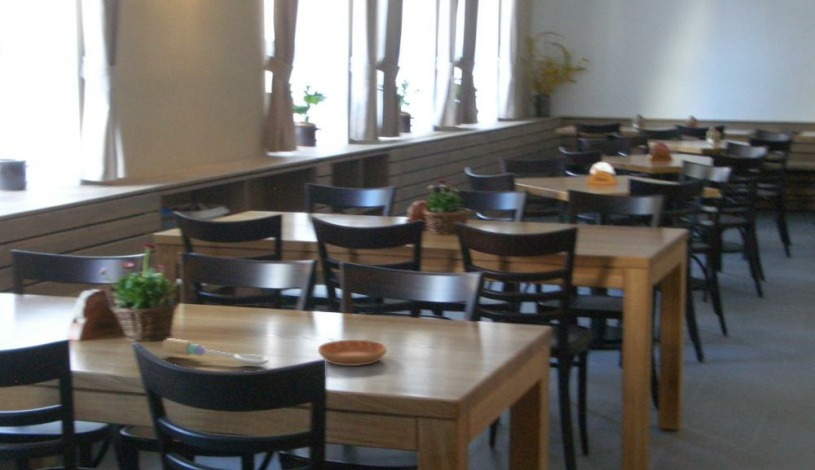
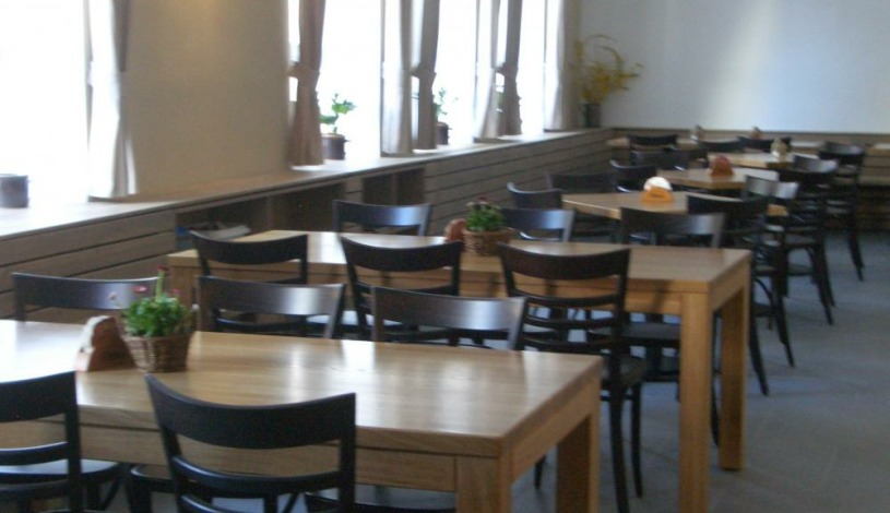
- spoon [161,337,270,367]
- saucer [317,339,388,367]
